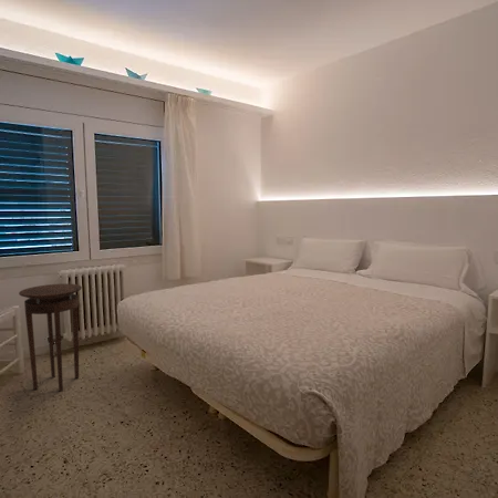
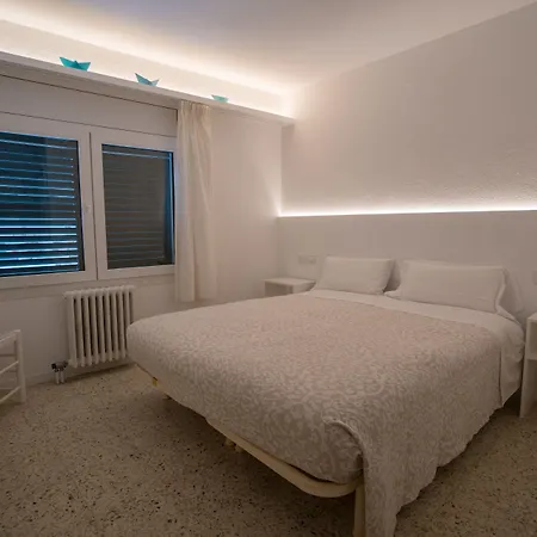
- stool [18,283,83,393]
